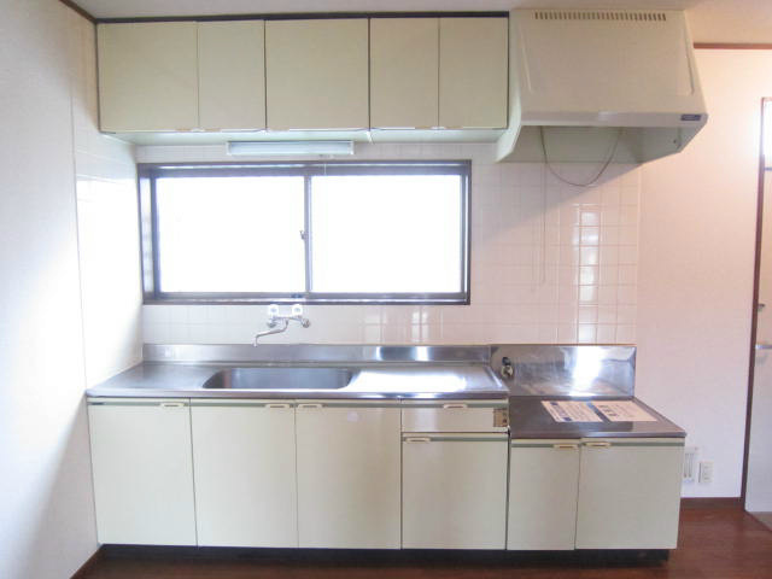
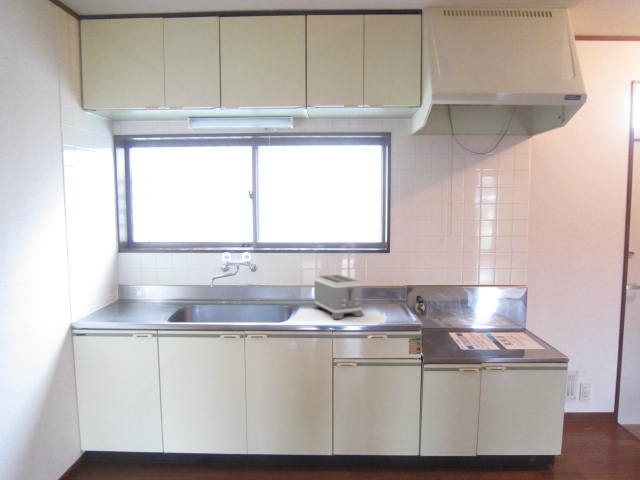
+ toaster [312,274,365,320]
